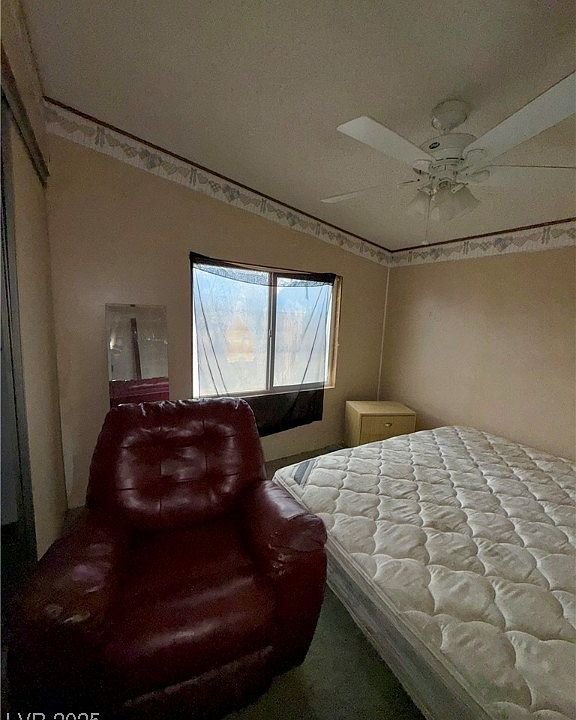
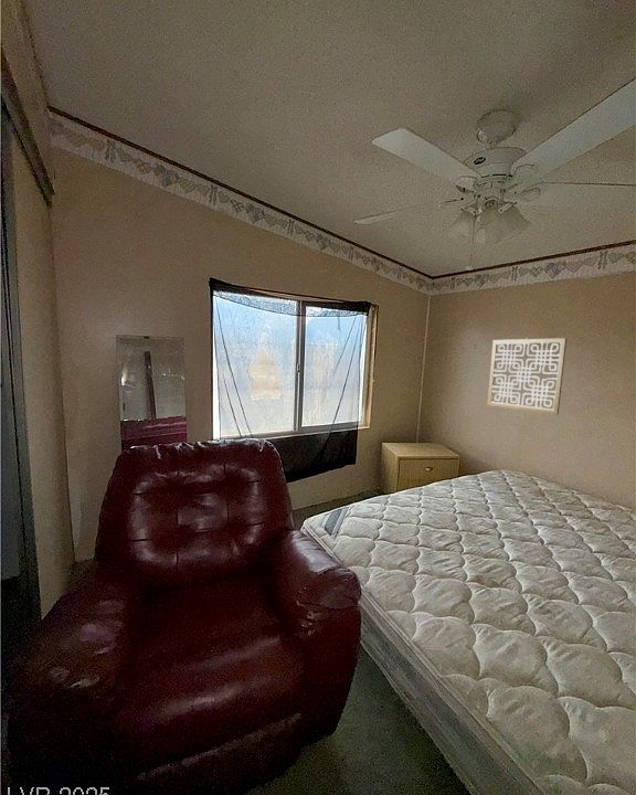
+ wall art [486,336,568,416]
